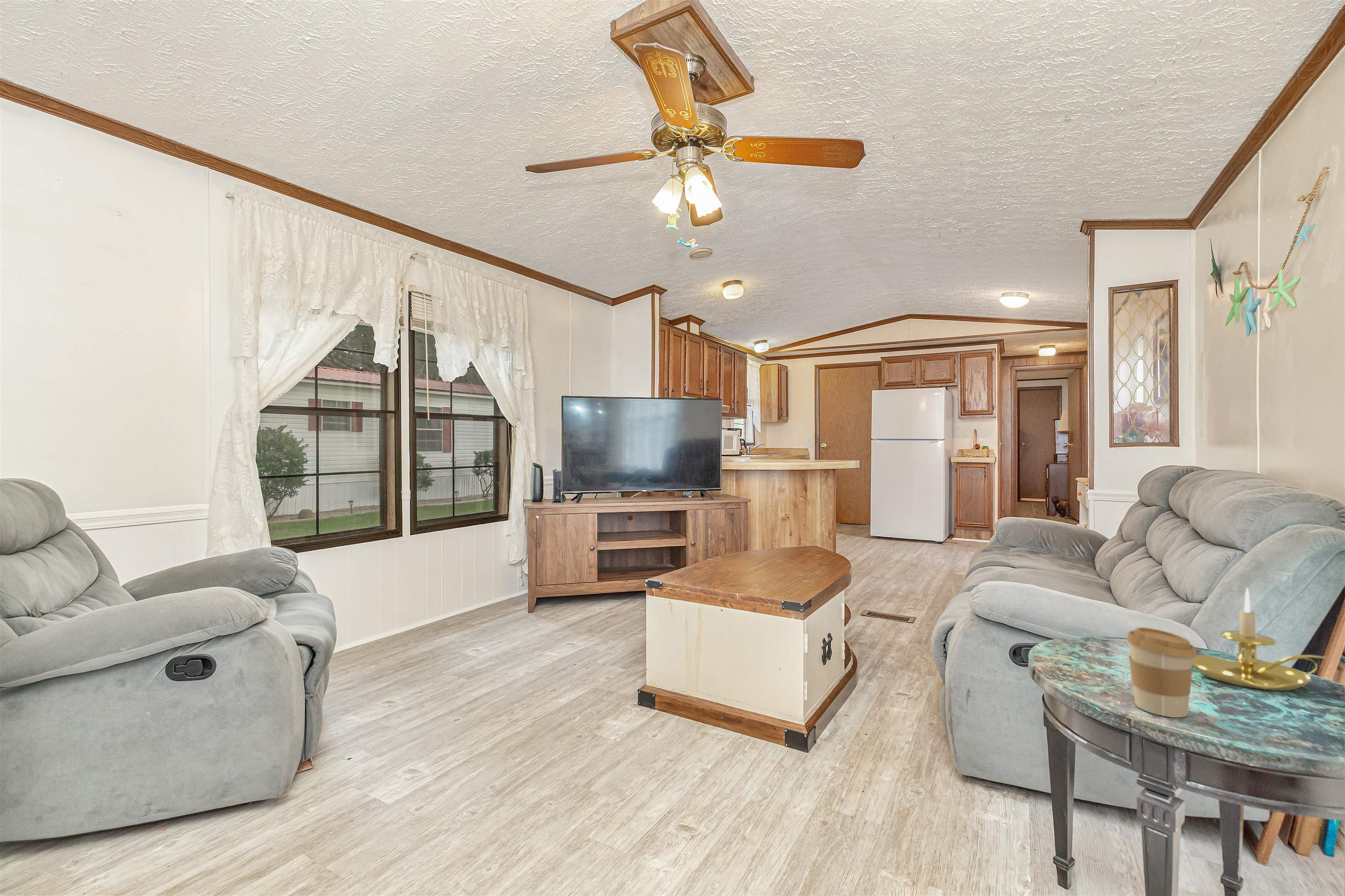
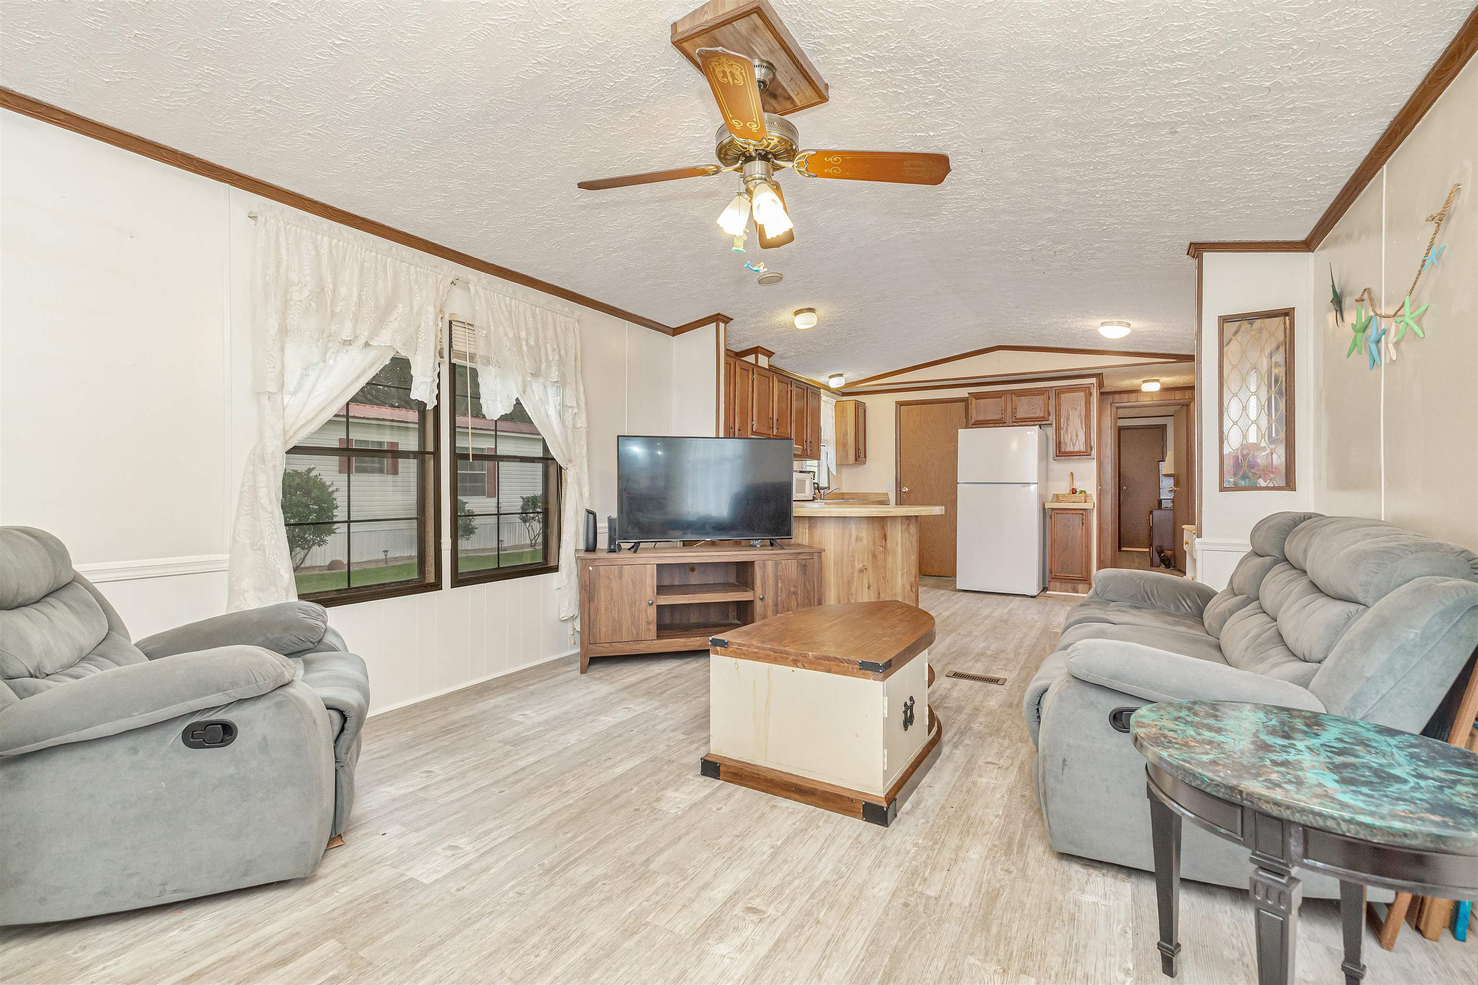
- coffee cup [1126,627,1197,718]
- candle holder [1192,587,1329,691]
